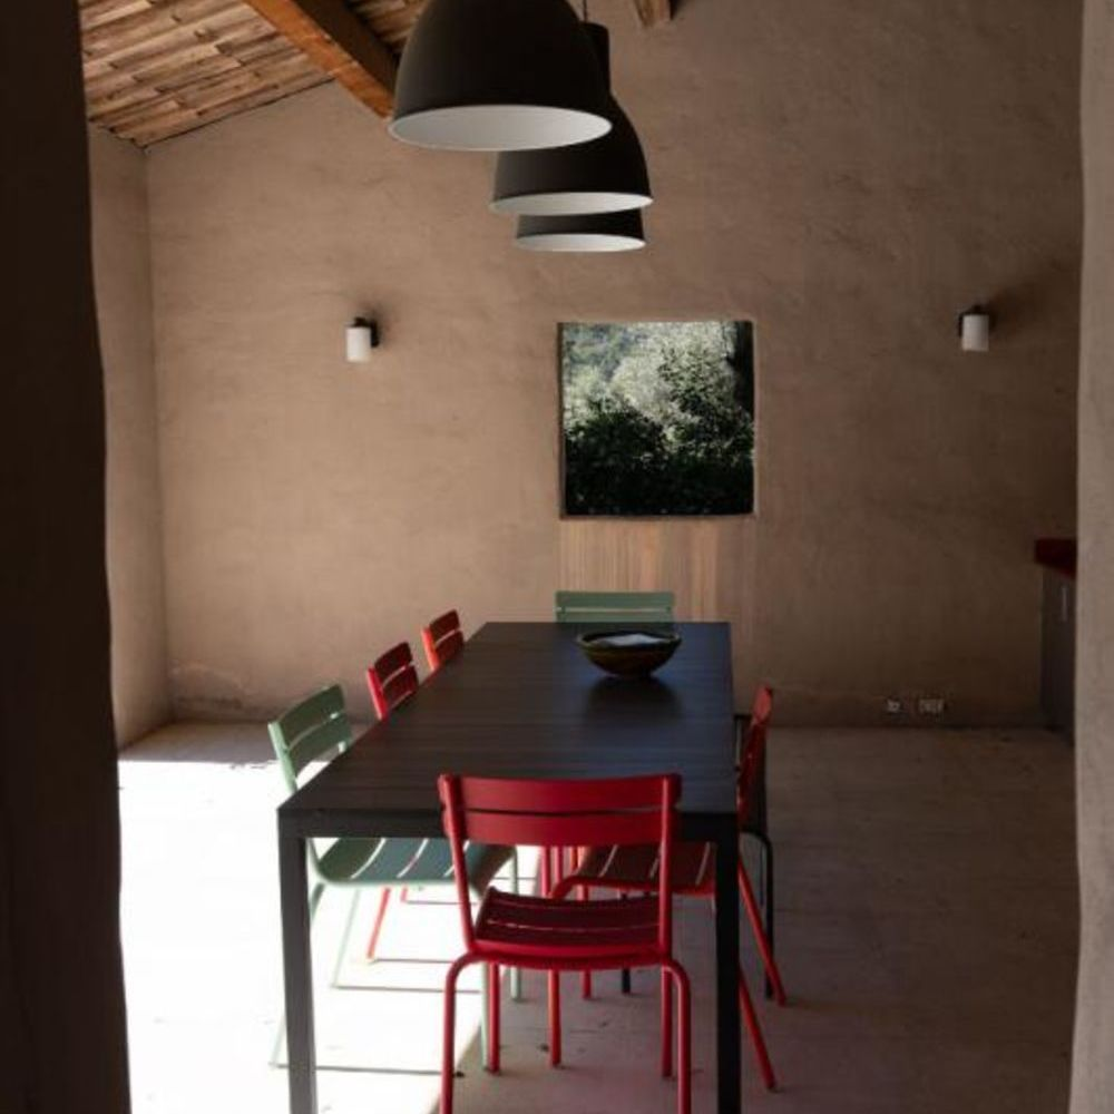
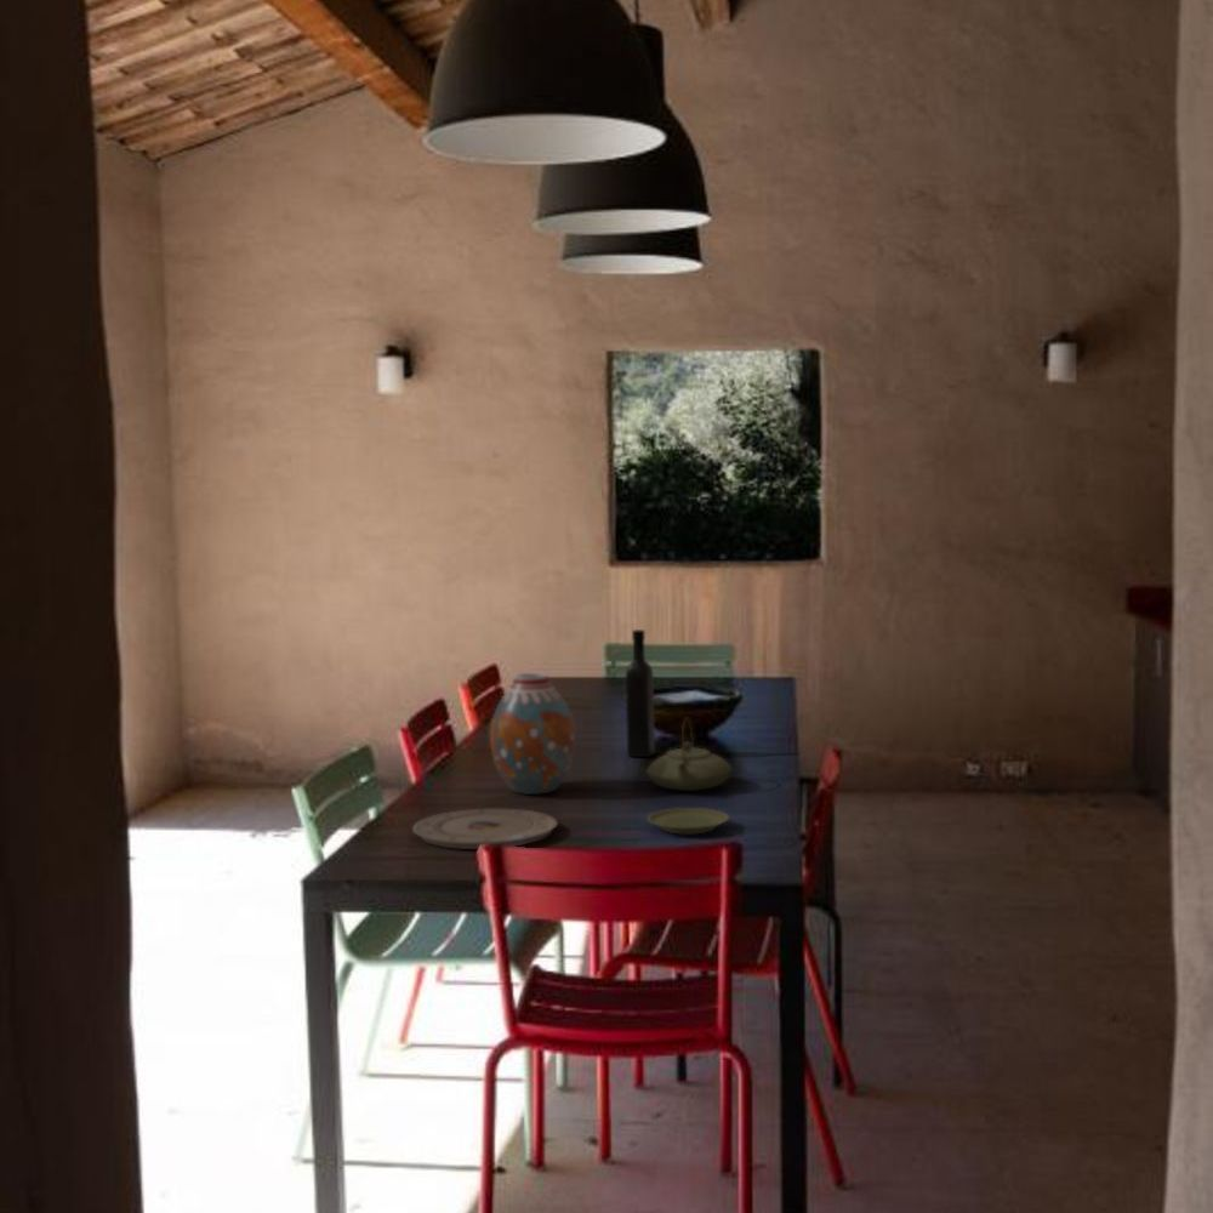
+ vase [489,672,576,796]
+ plate [411,807,559,850]
+ teapot [645,717,734,792]
+ wine bottle [625,628,656,758]
+ plate [647,807,730,835]
